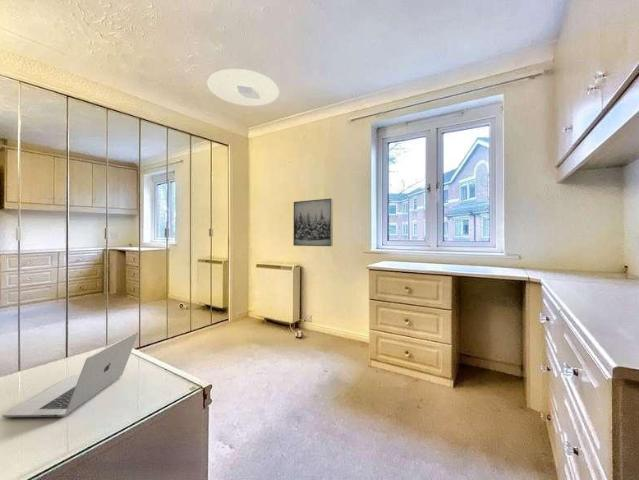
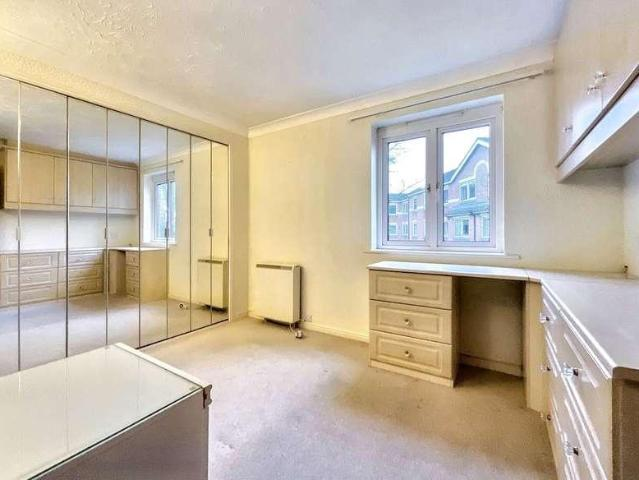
- ceiling light [206,68,280,107]
- wall art [292,198,334,247]
- laptop [2,331,140,418]
